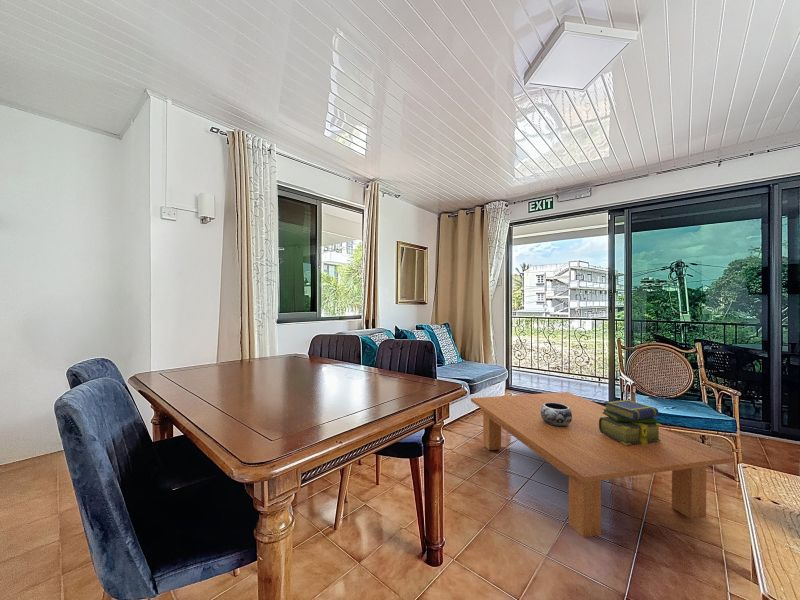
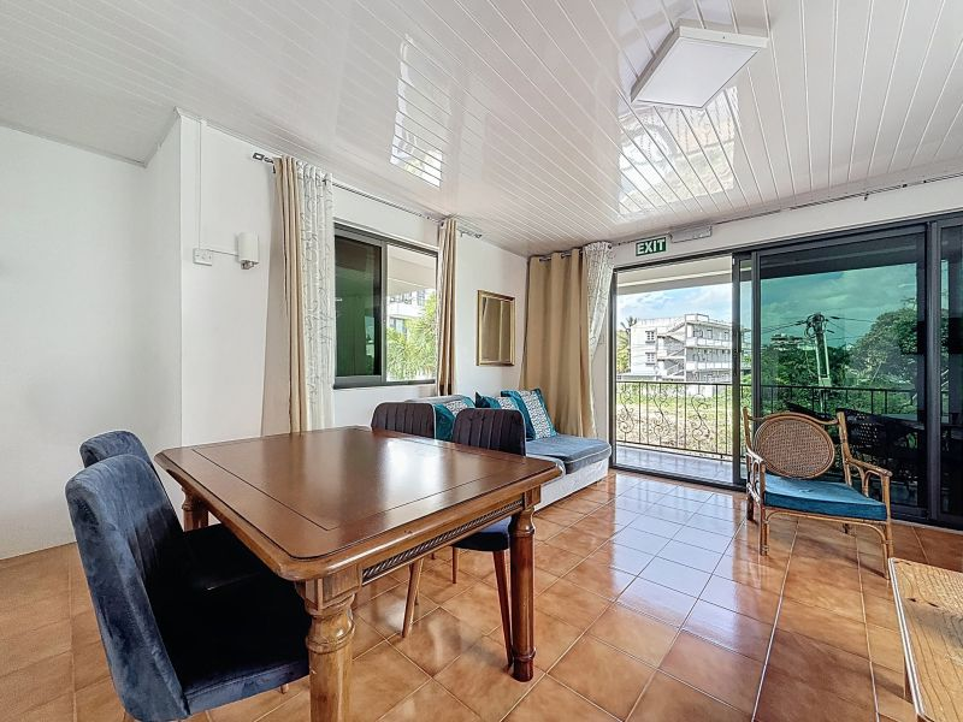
- coffee table [470,391,736,539]
- decorative bowl [541,402,572,427]
- stack of books [599,399,662,445]
